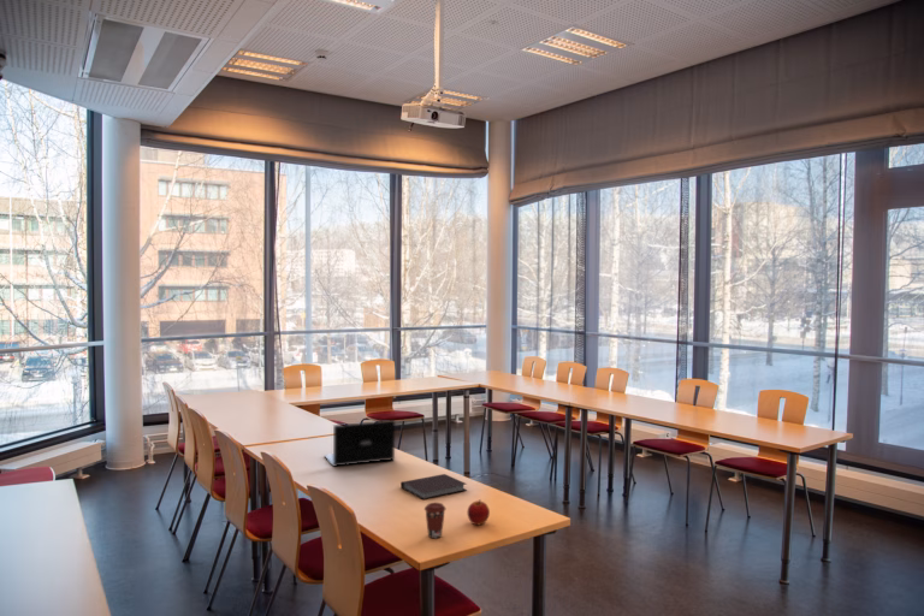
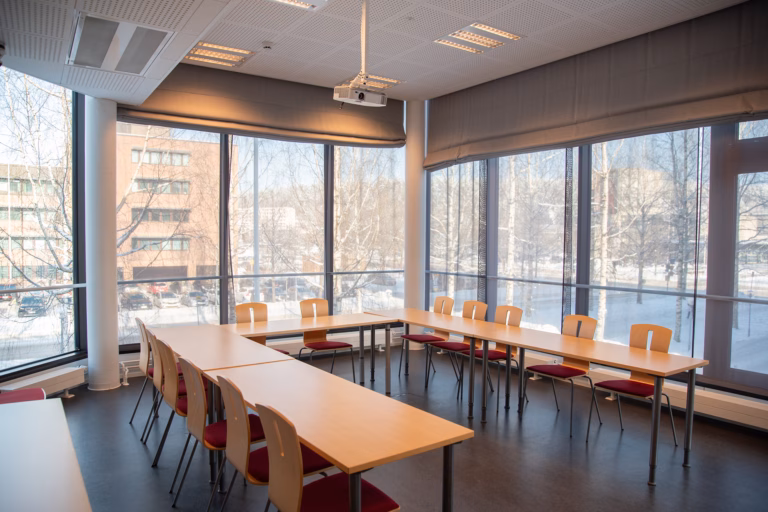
- laptop [324,419,396,468]
- apple [467,498,491,526]
- notebook [399,473,467,500]
- coffee cup [424,502,446,539]
